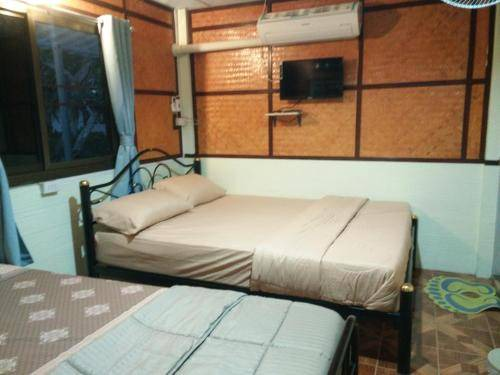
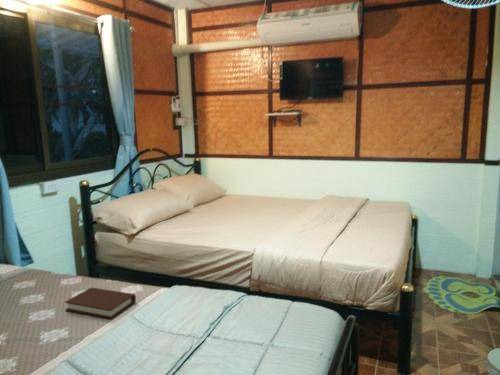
+ book [64,287,137,320]
